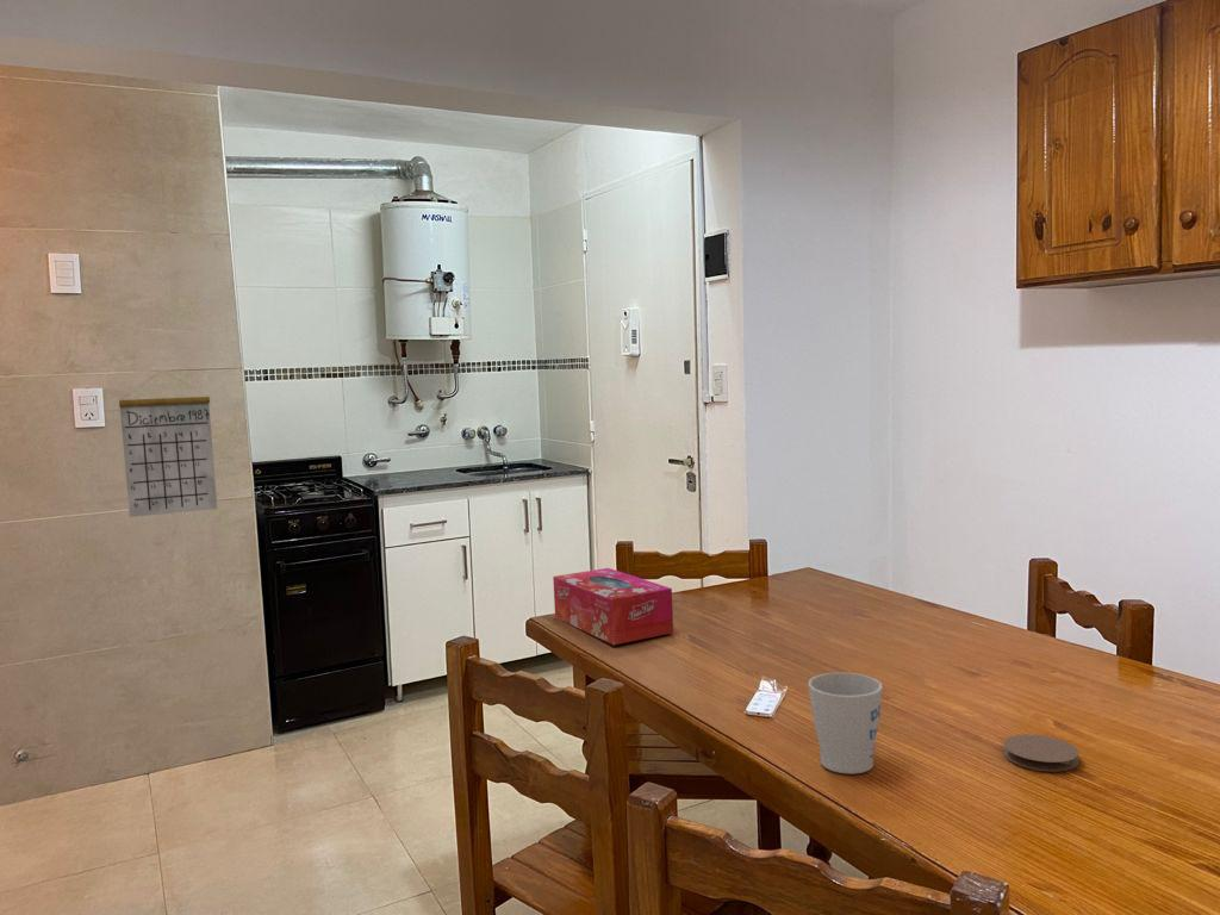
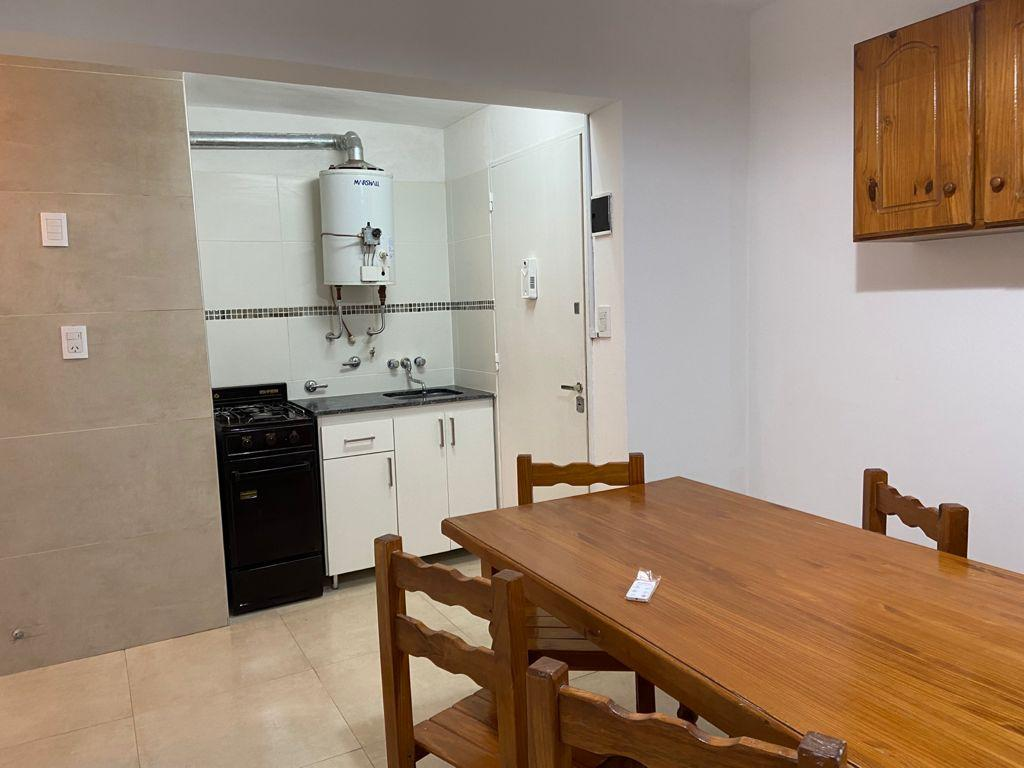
- calendar [118,372,218,518]
- tissue box [552,567,674,646]
- mug [808,672,883,774]
- coaster [1003,734,1081,773]
